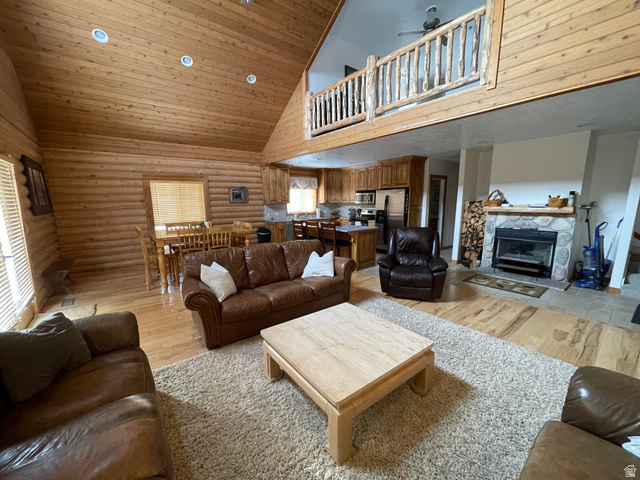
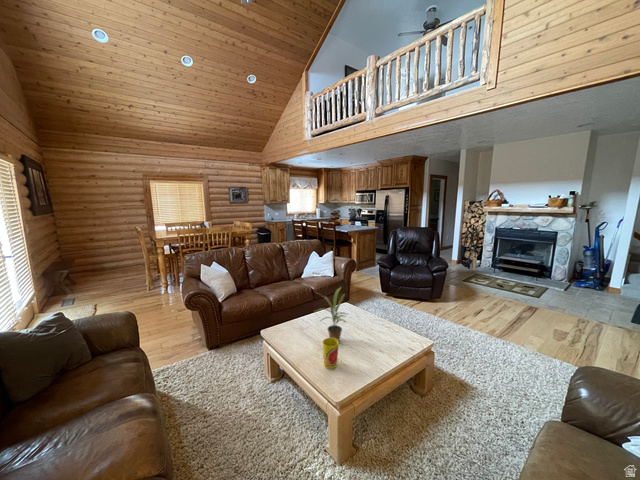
+ cup [322,337,340,370]
+ potted plant [313,286,348,342]
